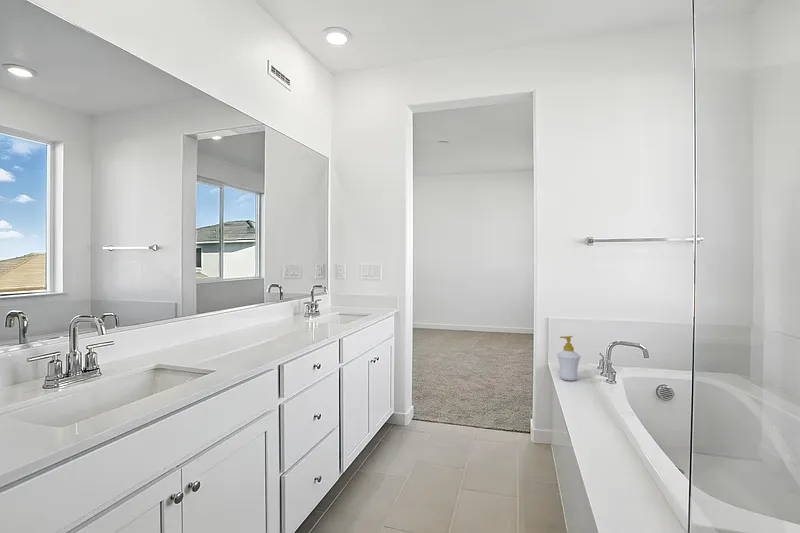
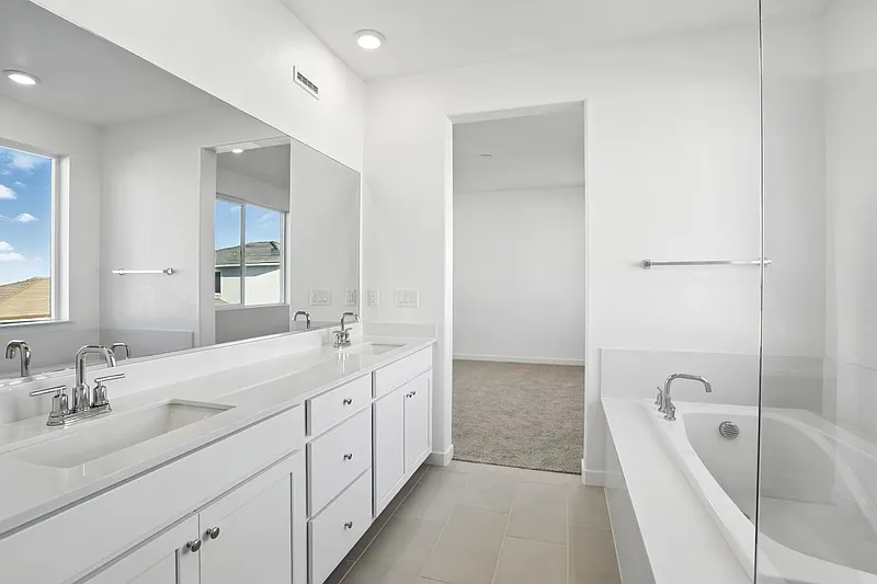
- soap bottle [556,335,582,382]
